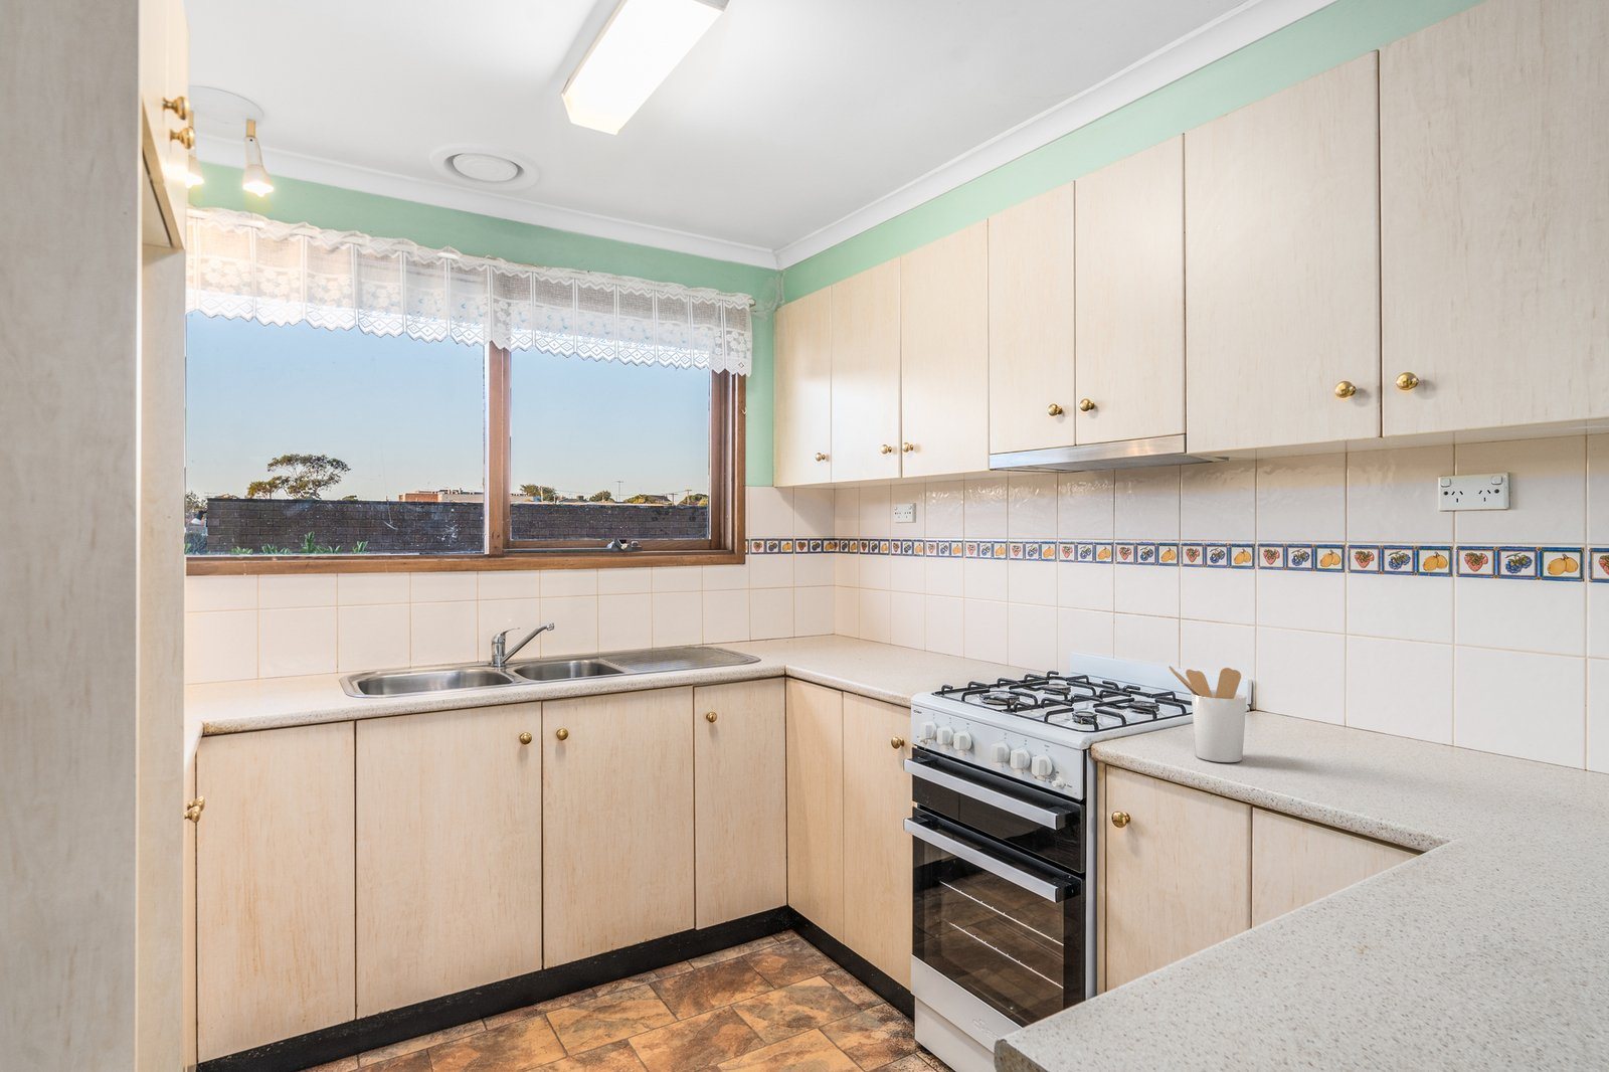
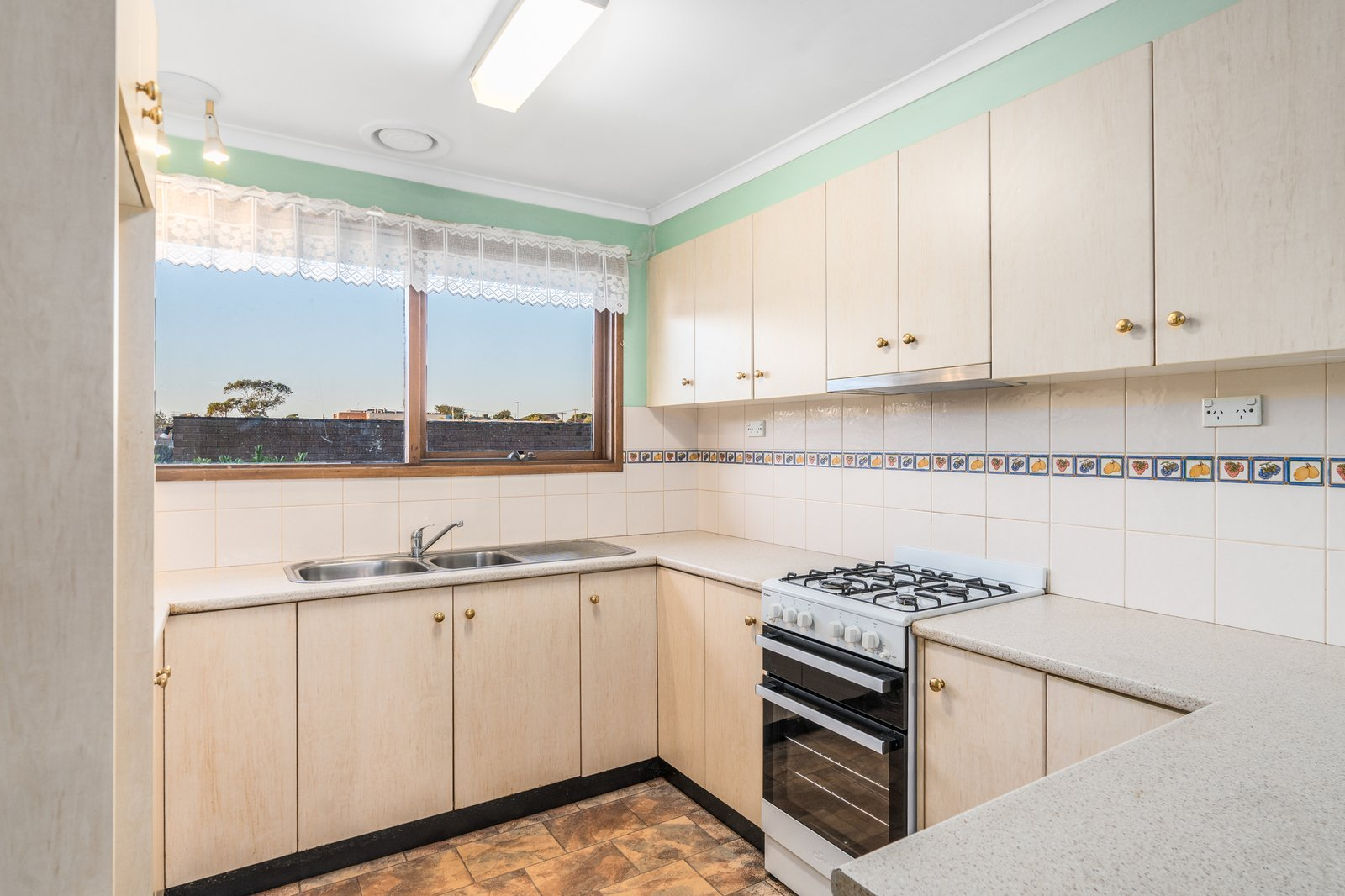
- utensil holder [1168,665,1248,763]
